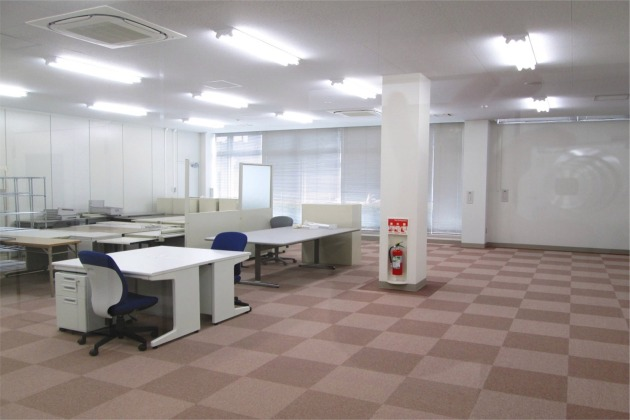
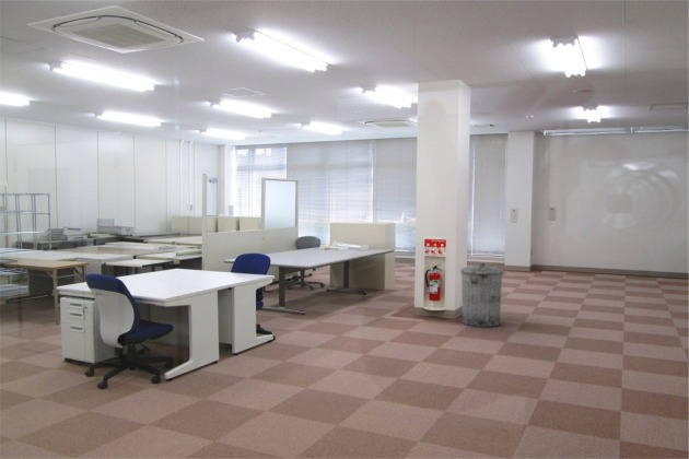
+ trash can [459,262,505,328]
